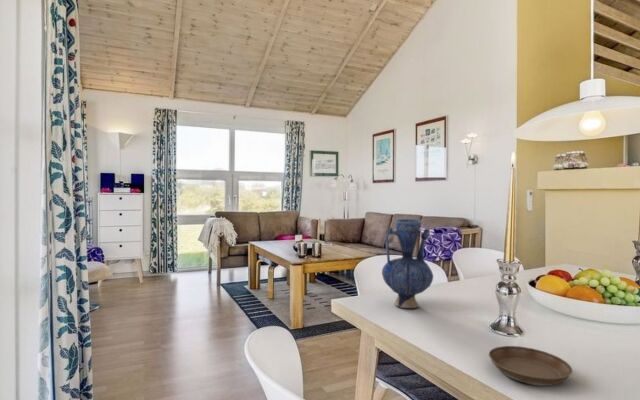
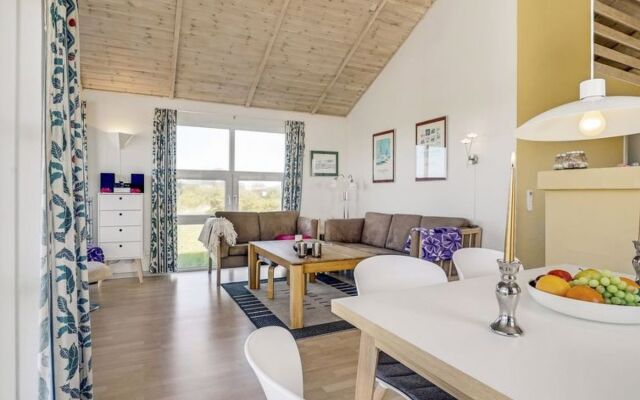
- vase [381,218,434,309]
- saucer [488,345,574,387]
